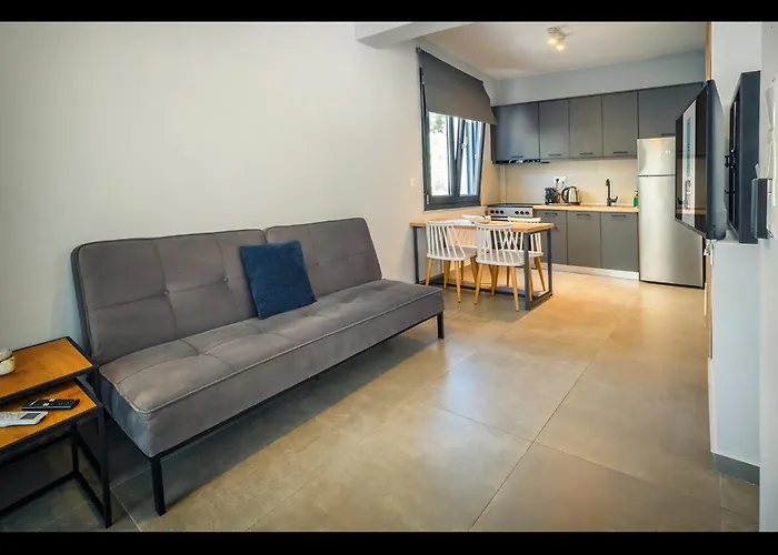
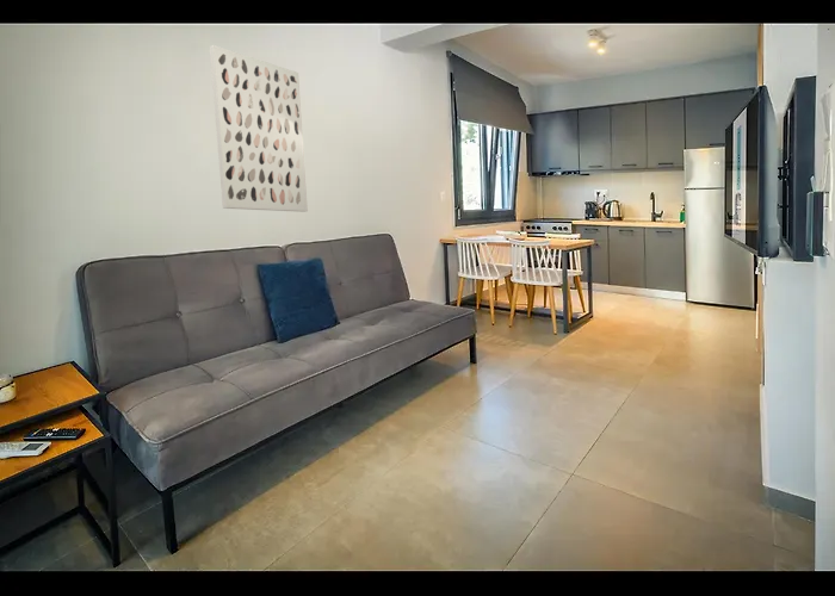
+ wall art [209,44,309,213]
